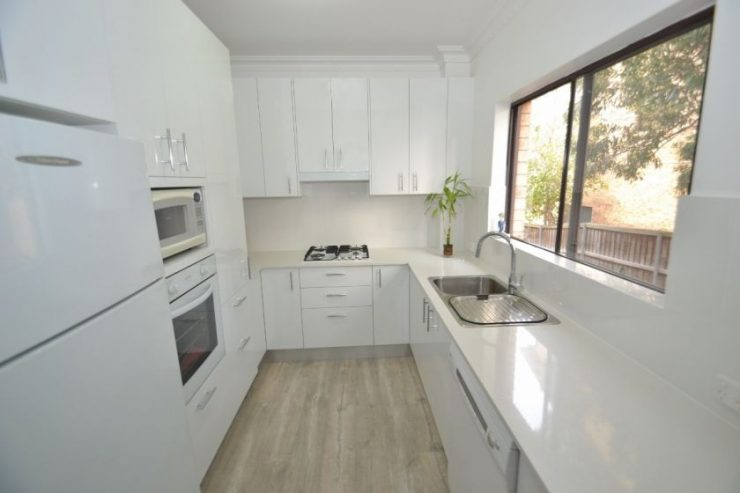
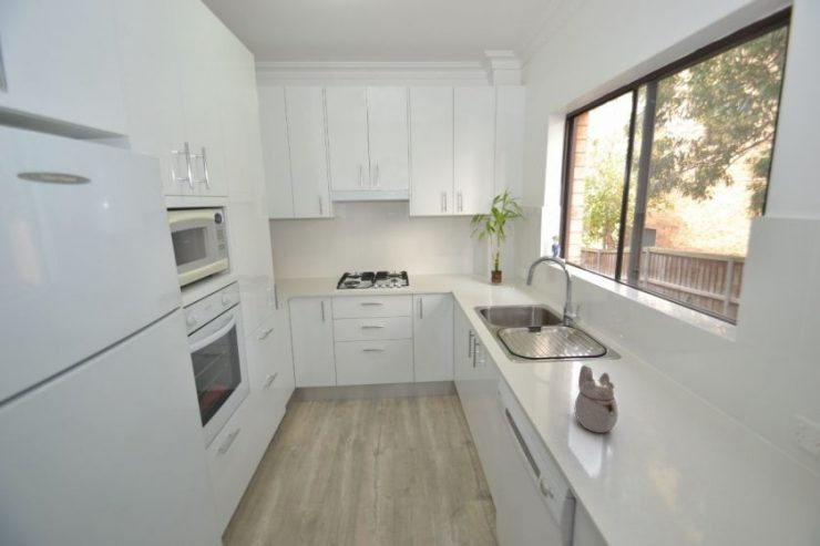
+ teapot [574,364,619,434]
